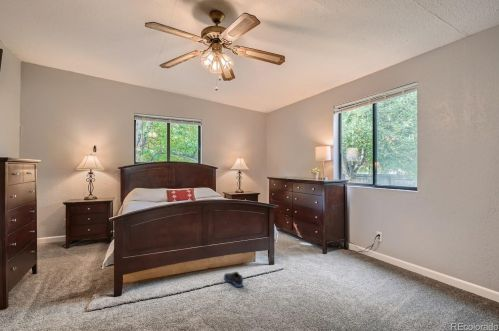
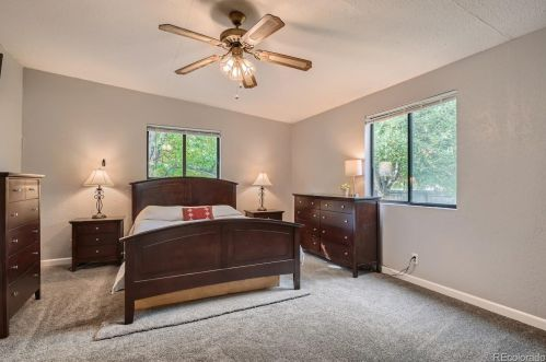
- sneaker [223,270,244,288]
